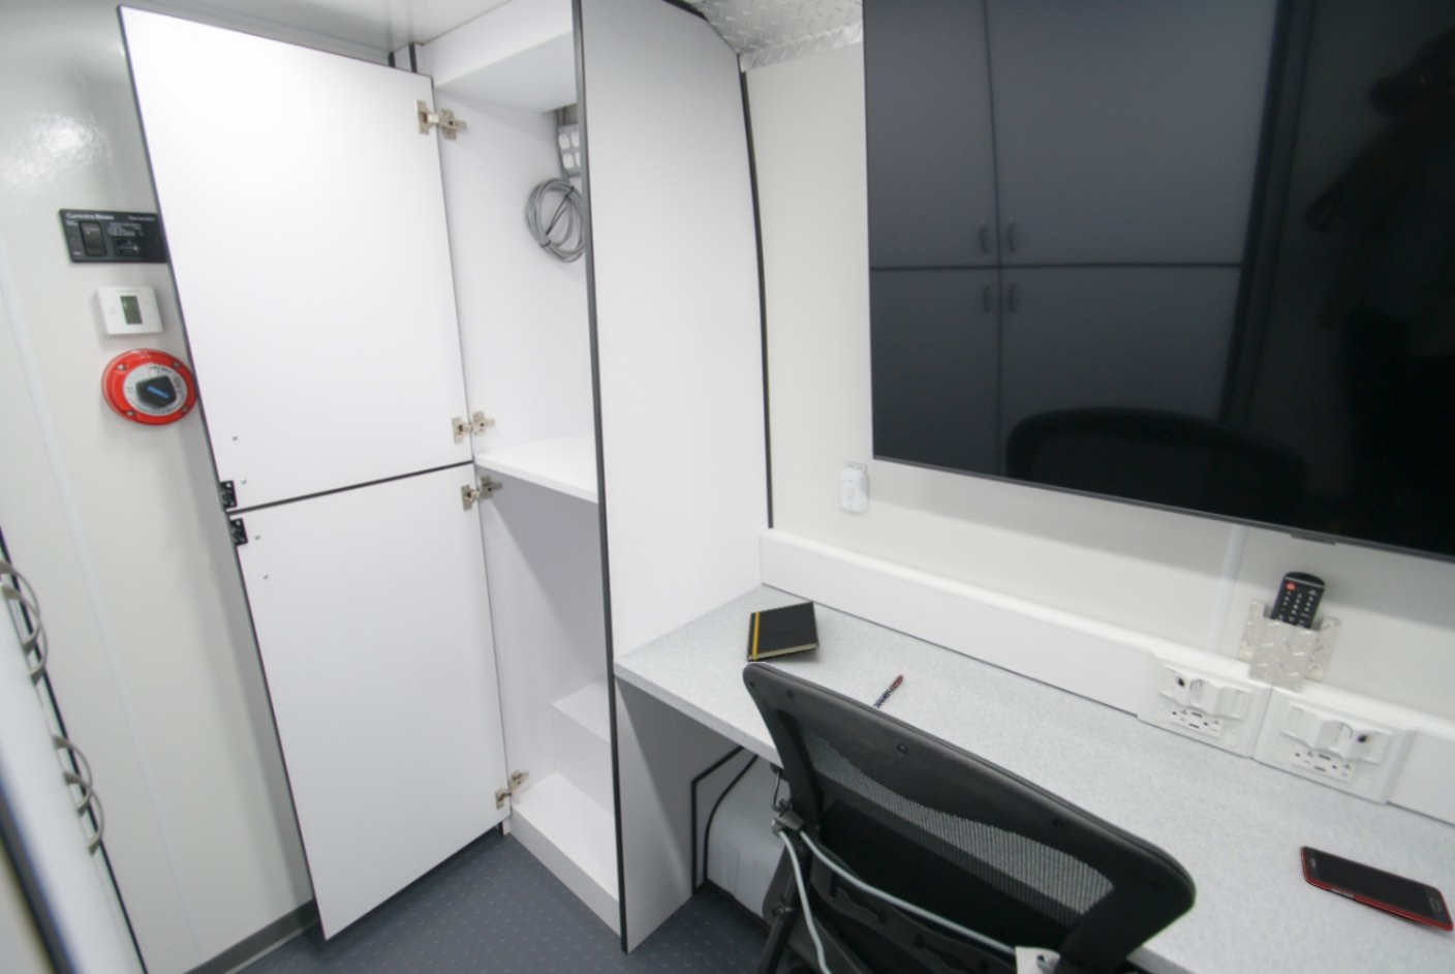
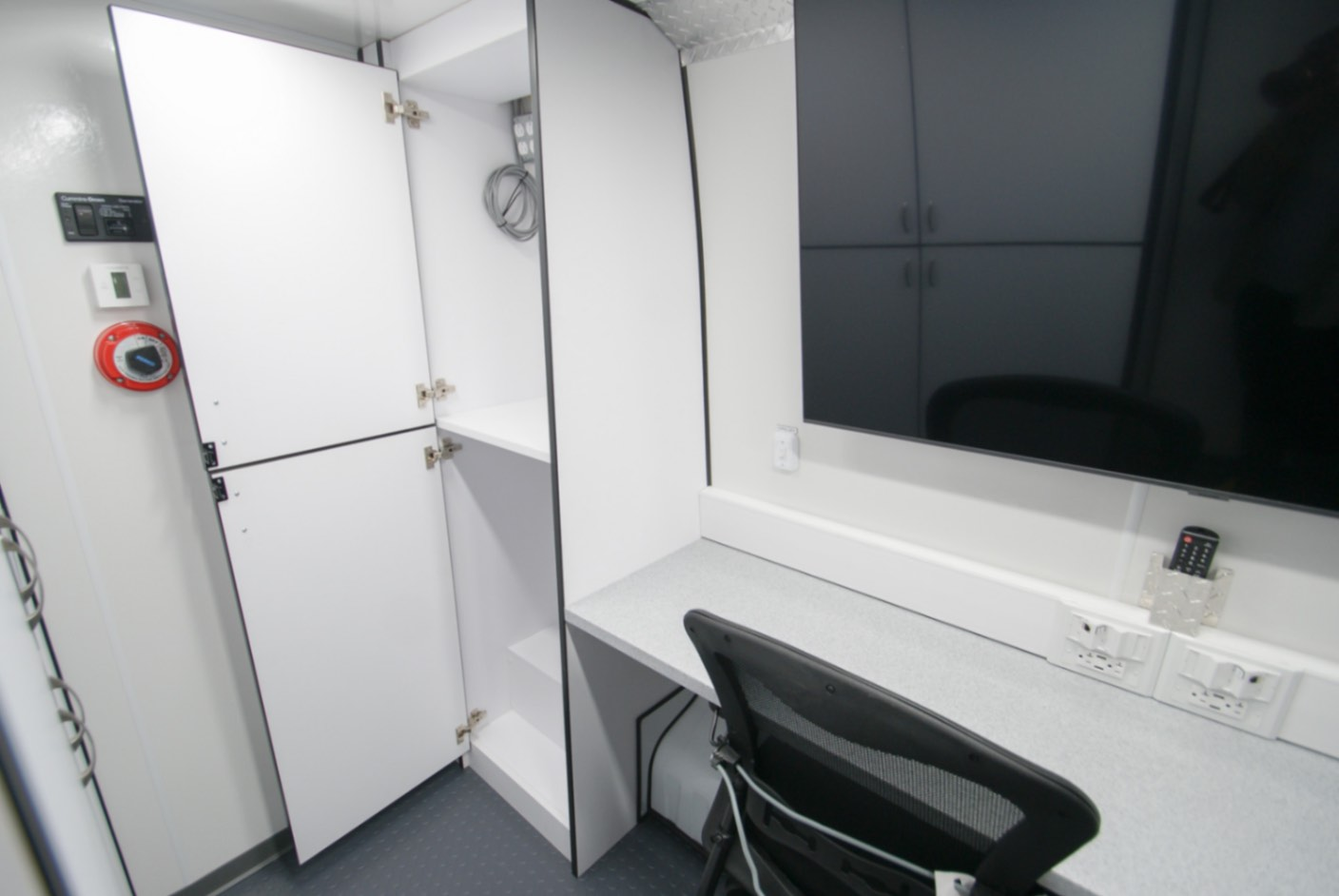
- notepad [747,600,820,662]
- cell phone [1300,845,1455,933]
- pen [871,673,905,709]
